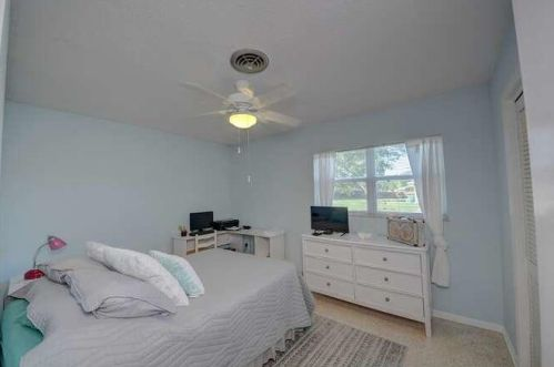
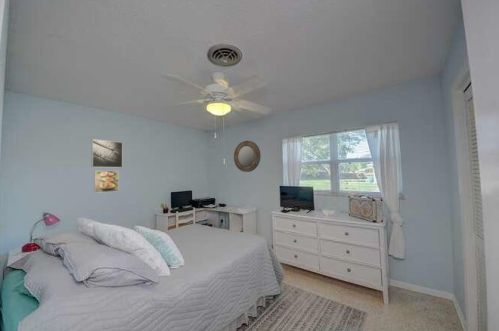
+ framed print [93,170,120,194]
+ home mirror [233,140,262,173]
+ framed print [91,138,124,169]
